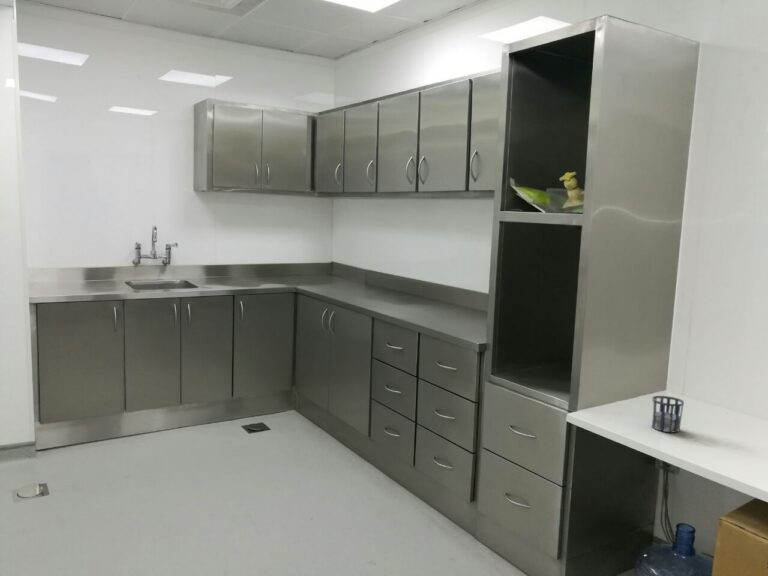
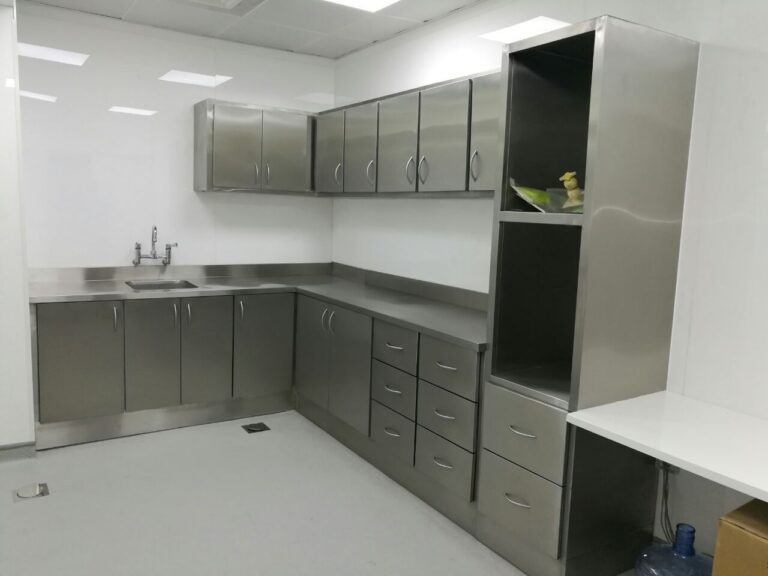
- cup [651,395,685,433]
